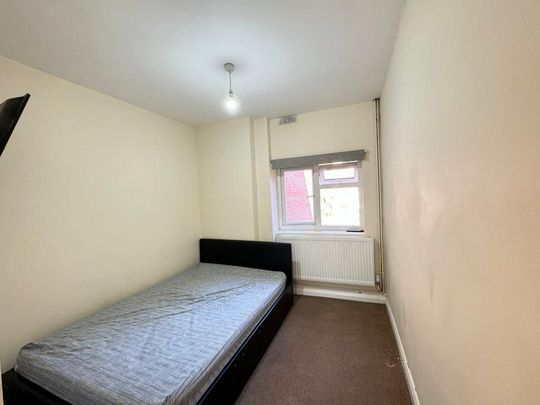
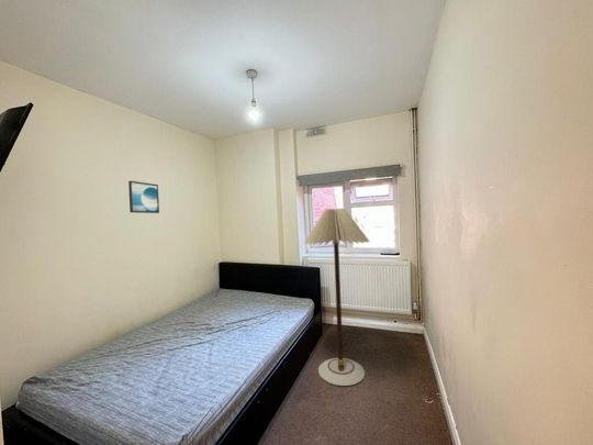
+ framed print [127,180,160,214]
+ floor lamp [303,208,371,387]
